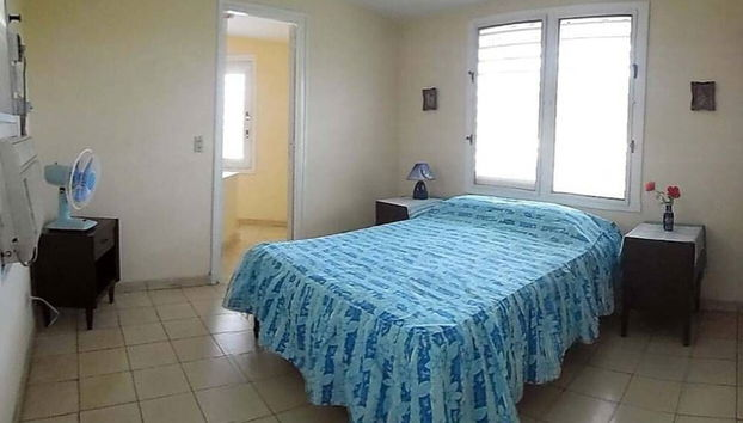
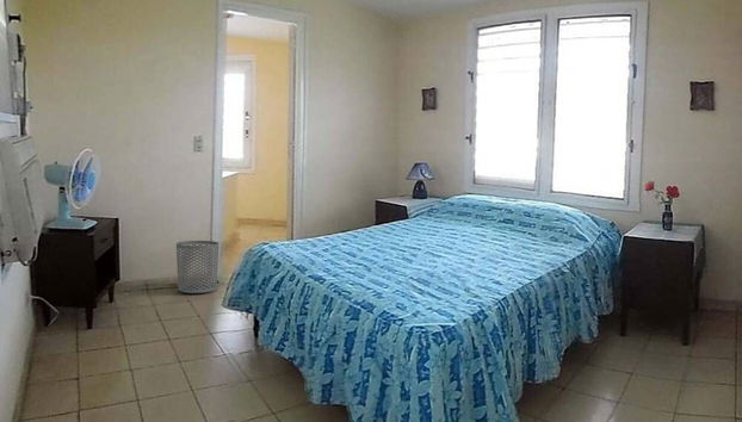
+ waste bin [175,240,219,294]
